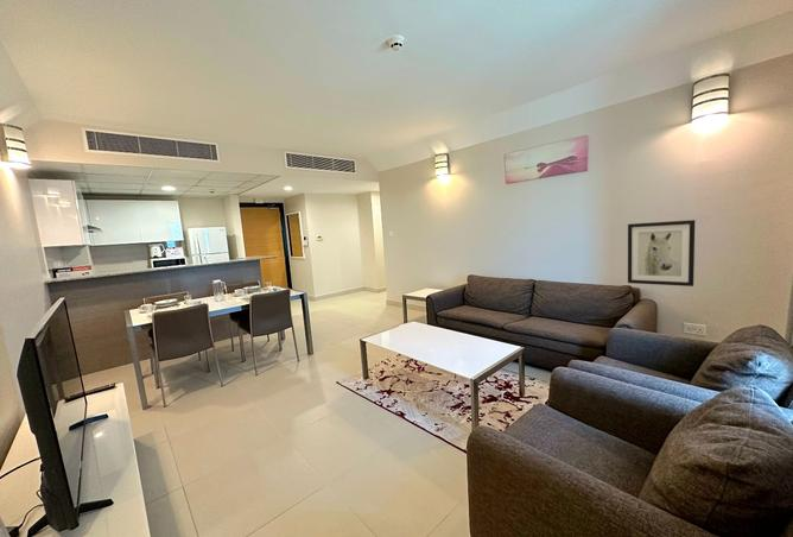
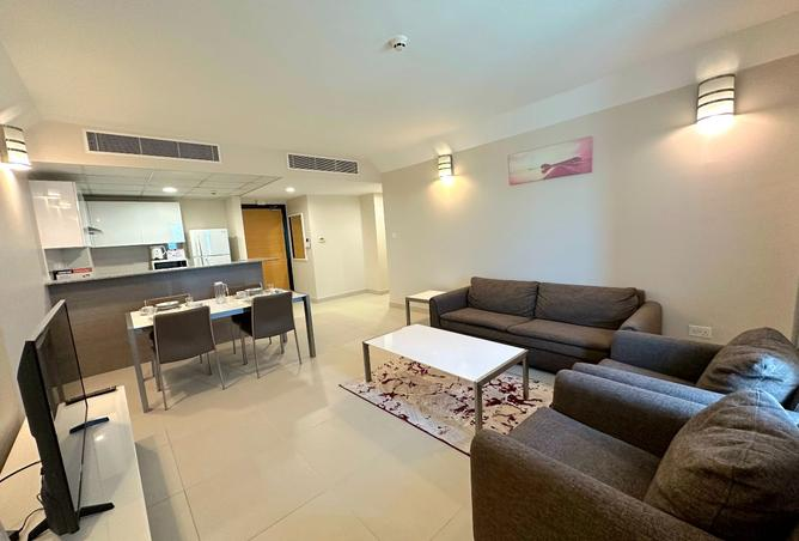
- wall art [627,219,696,288]
